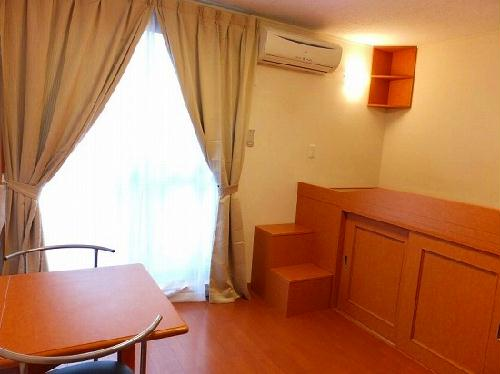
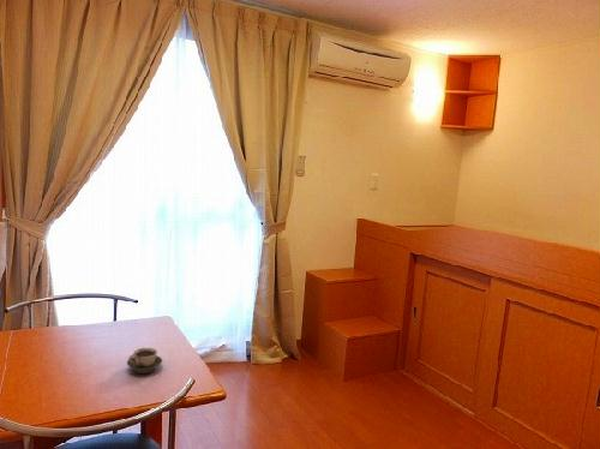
+ cup [126,347,163,375]
